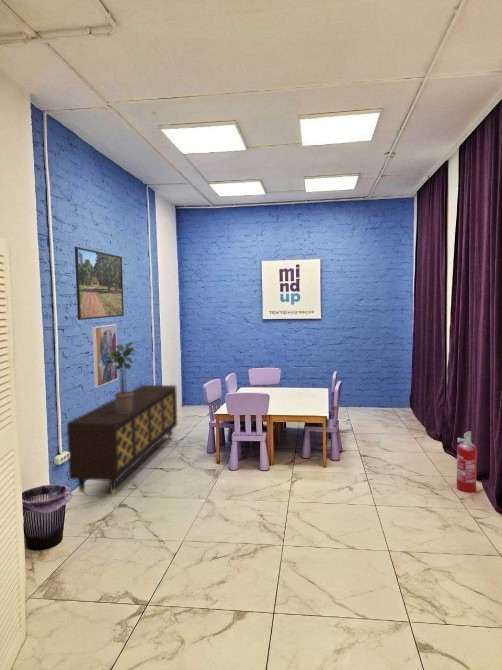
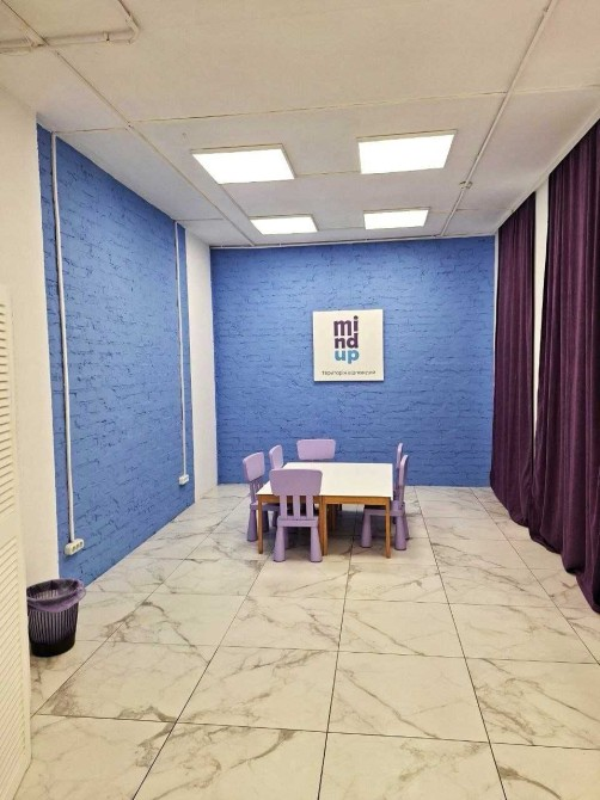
- sideboard [66,384,178,495]
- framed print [74,246,125,321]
- fire extinguisher [456,430,478,493]
- wall art [91,323,119,389]
- potted plant [104,341,138,412]
